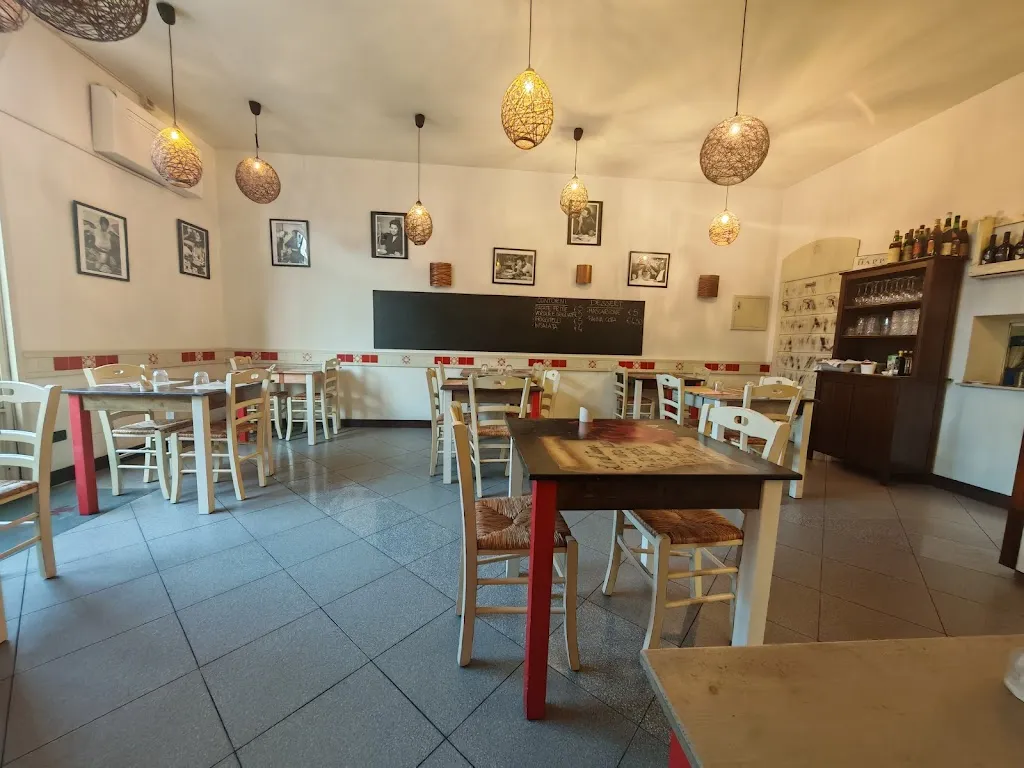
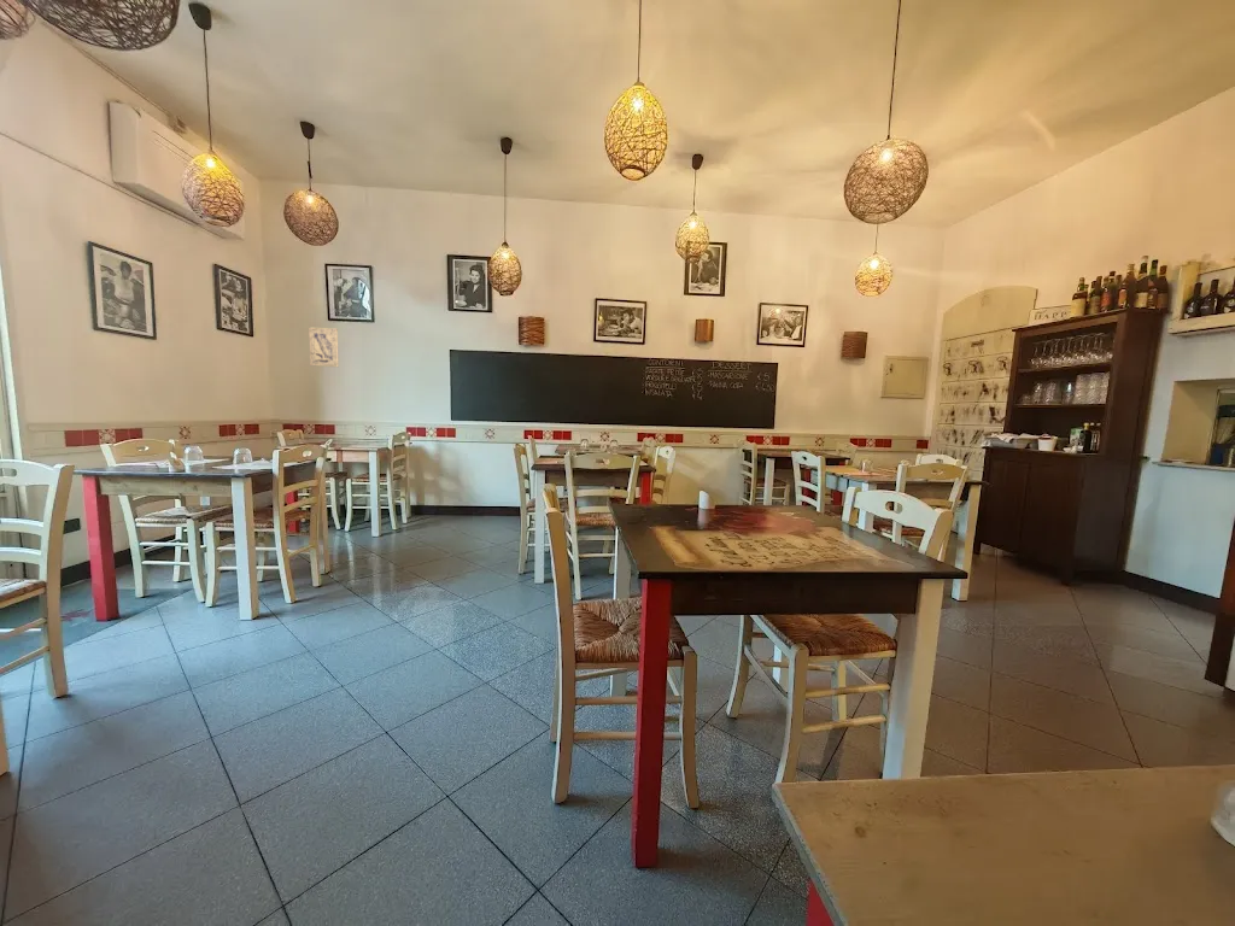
+ wall art [309,327,339,368]
